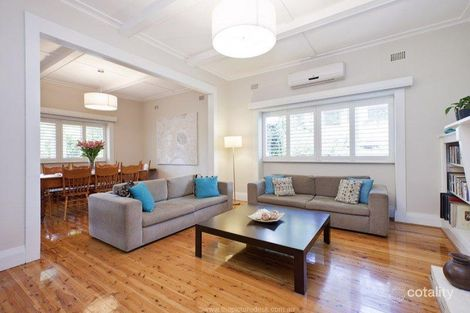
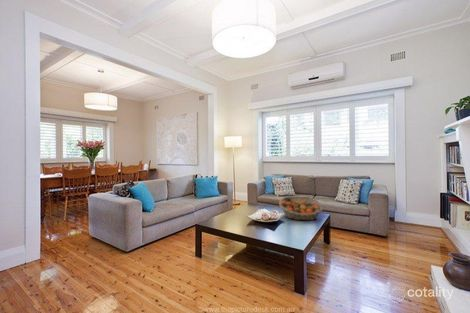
+ fruit basket [278,195,324,221]
